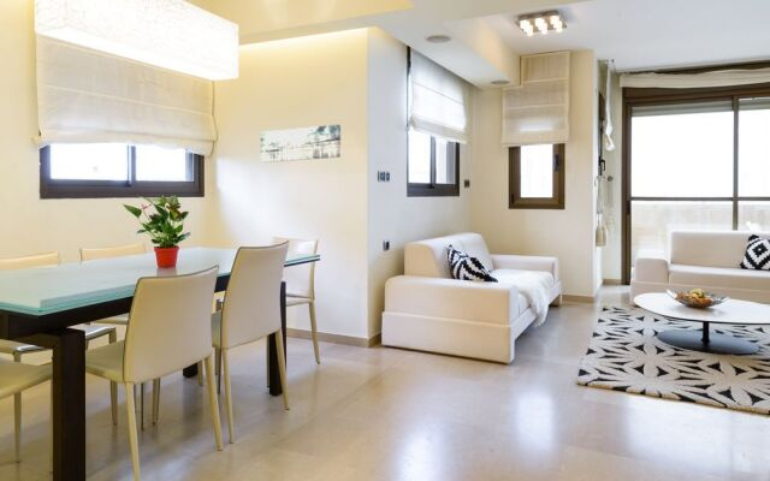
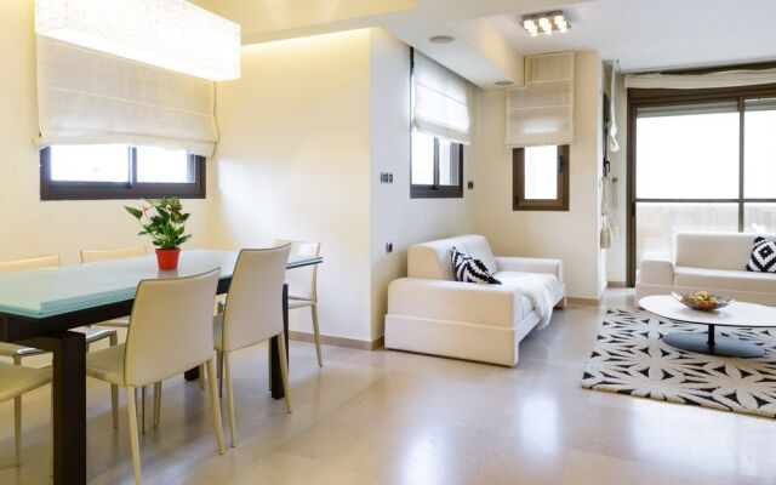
- wall art [260,124,342,164]
